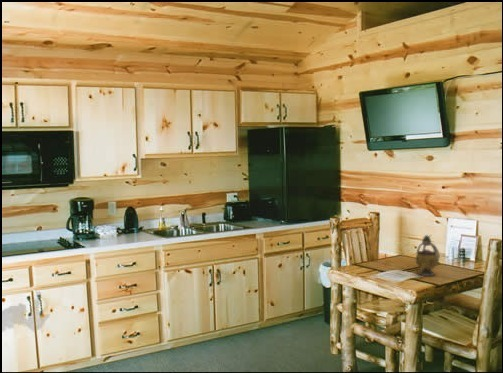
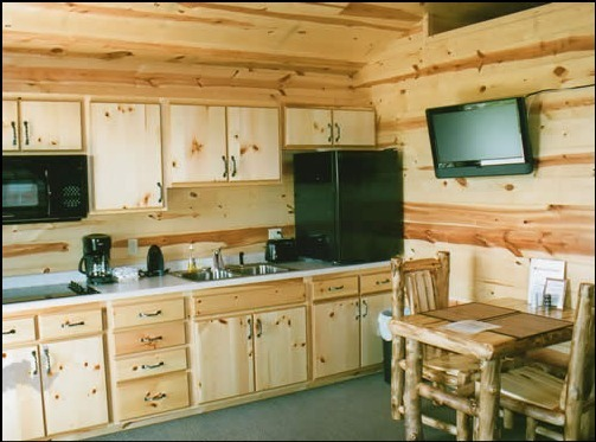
- teapot [415,234,441,277]
